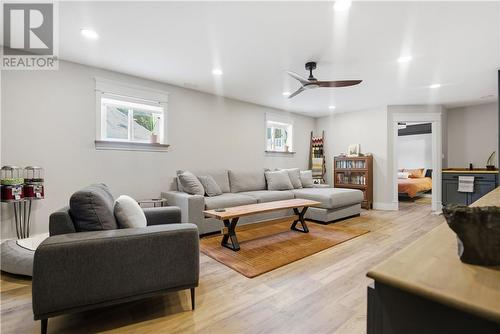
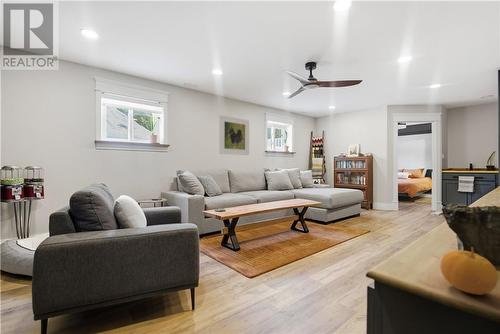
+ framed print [218,114,250,156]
+ fruit [439,246,499,296]
